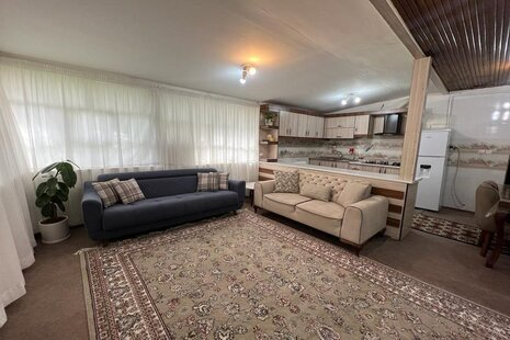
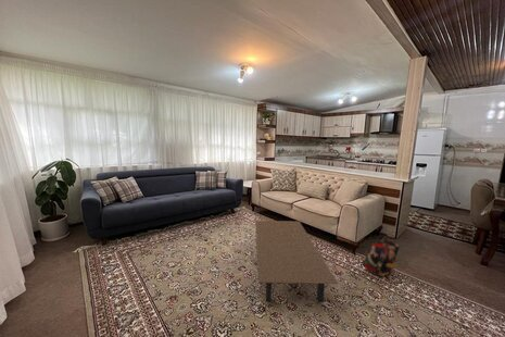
+ backpack [361,238,401,277]
+ coffee table [254,220,339,303]
